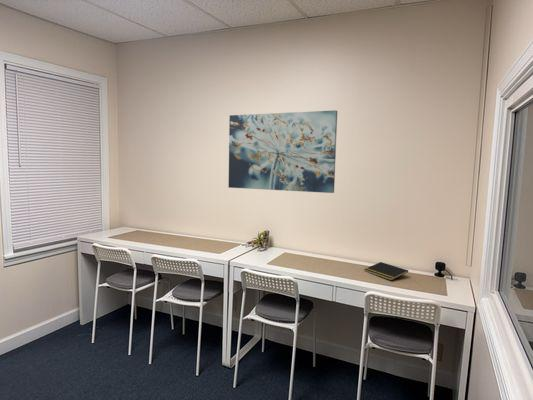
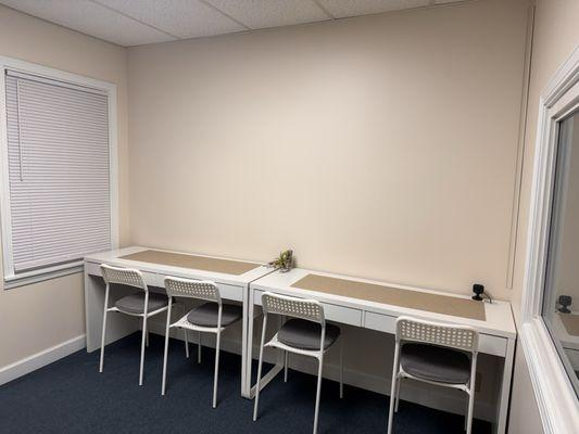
- notepad [363,261,409,281]
- wall art [227,109,338,194]
